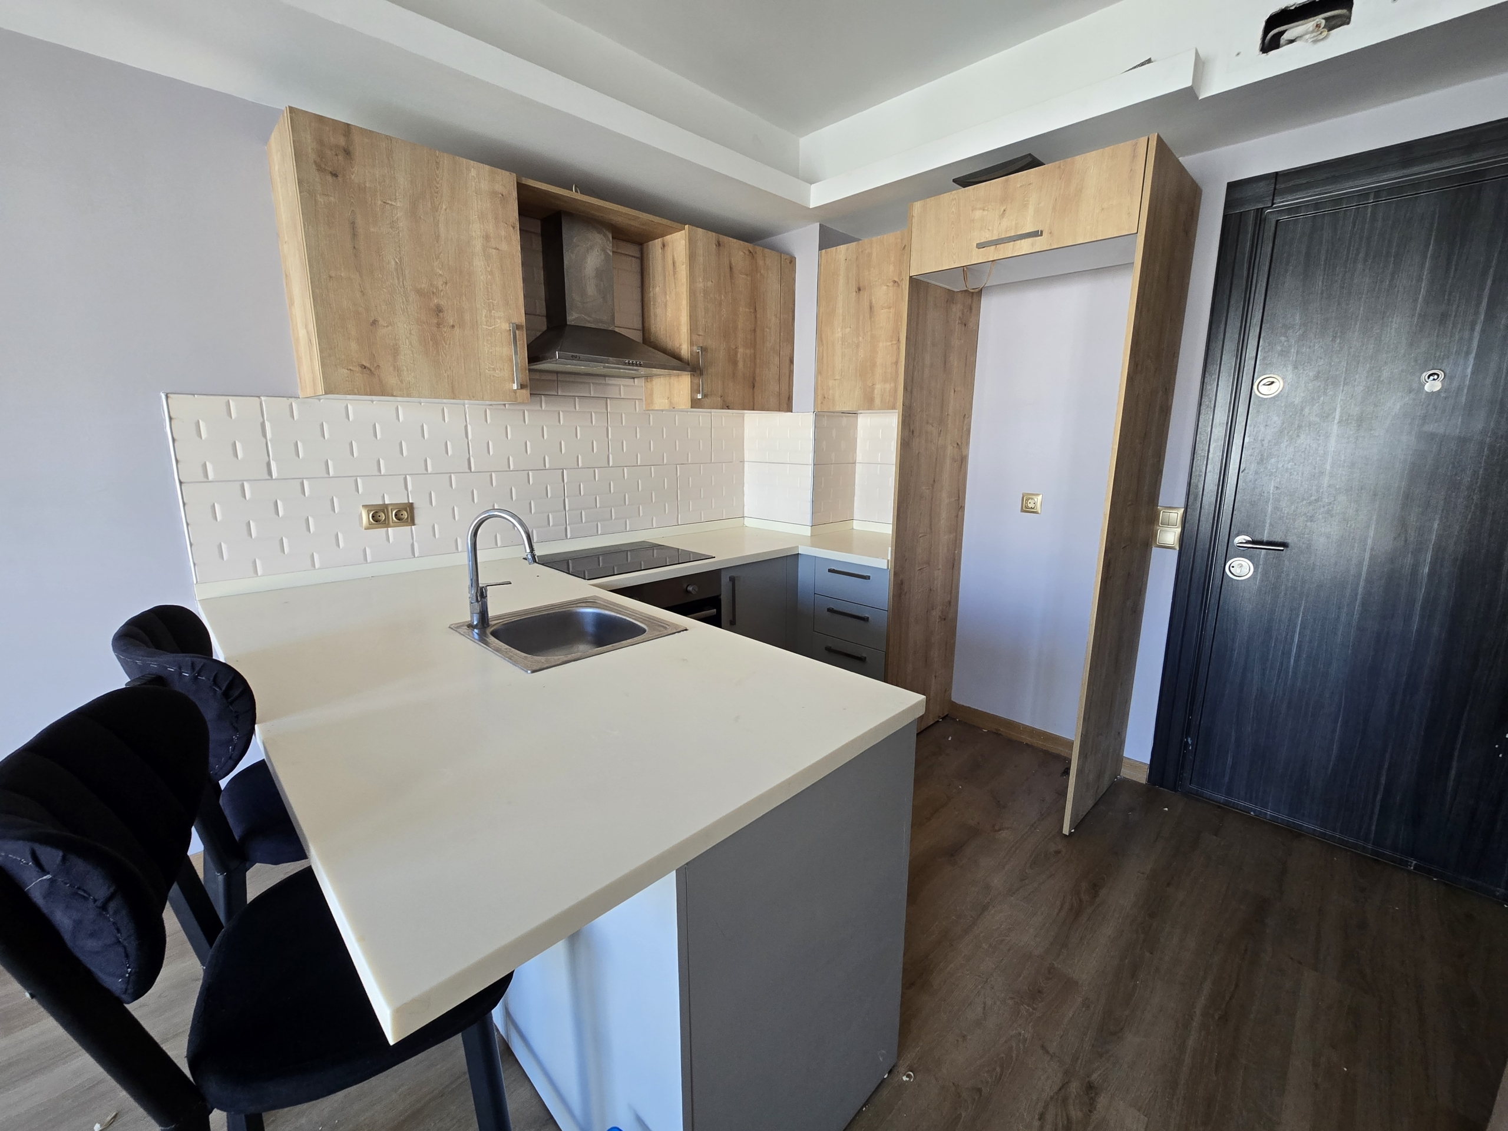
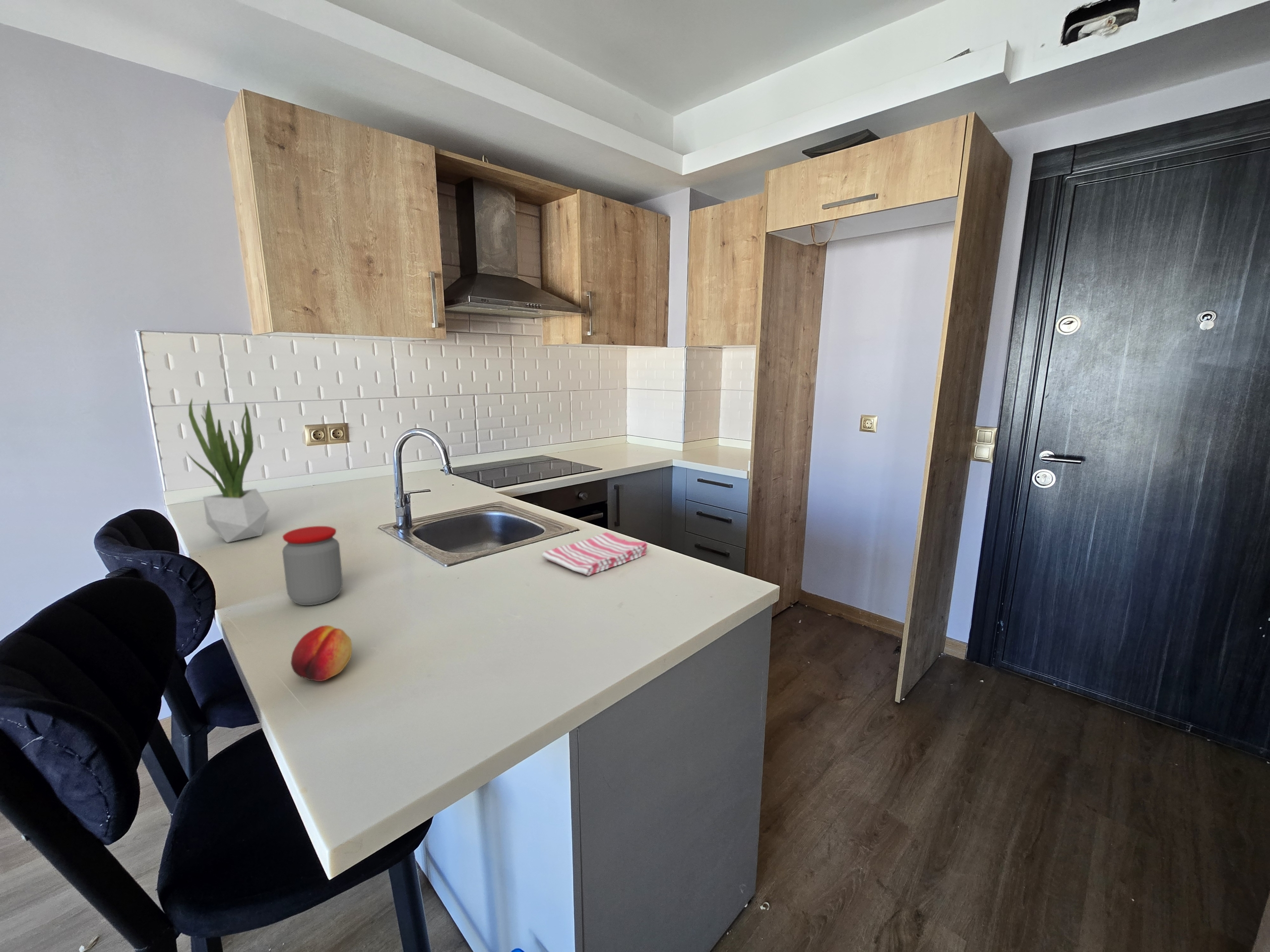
+ dish towel [541,532,648,576]
+ fruit [290,625,353,682]
+ potted plant [186,398,270,543]
+ jar [282,526,343,606]
